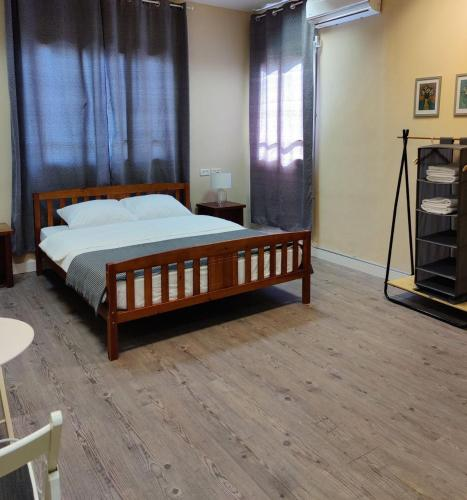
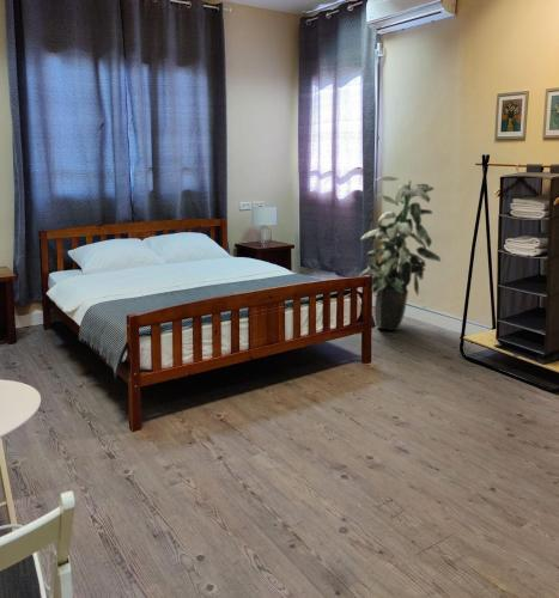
+ indoor plant [358,175,442,331]
